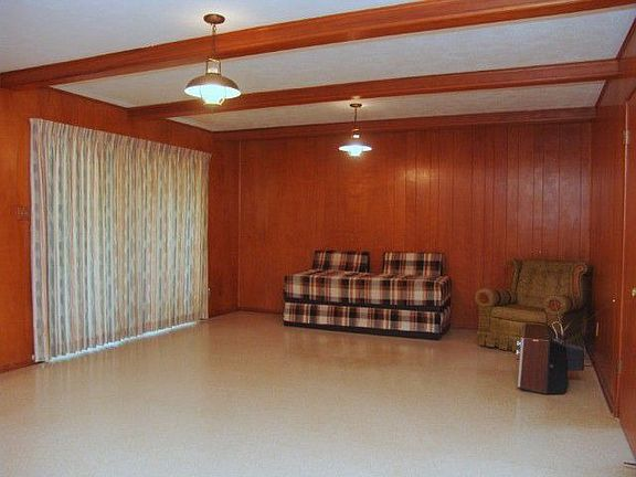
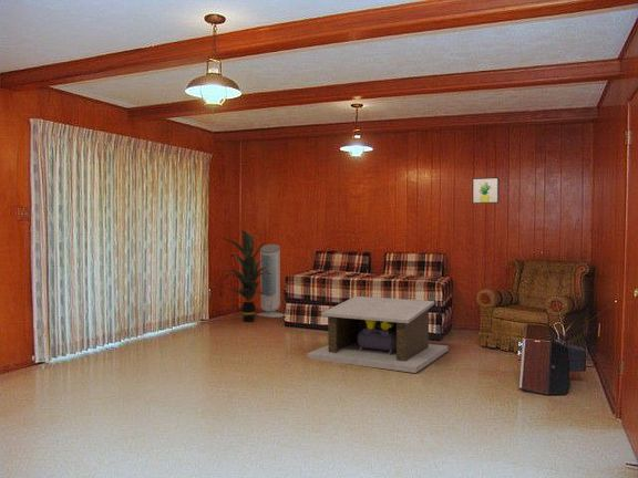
+ wall art [471,176,500,205]
+ indoor plant [219,229,271,323]
+ air purifier [256,243,286,319]
+ coffee table [306,295,449,374]
